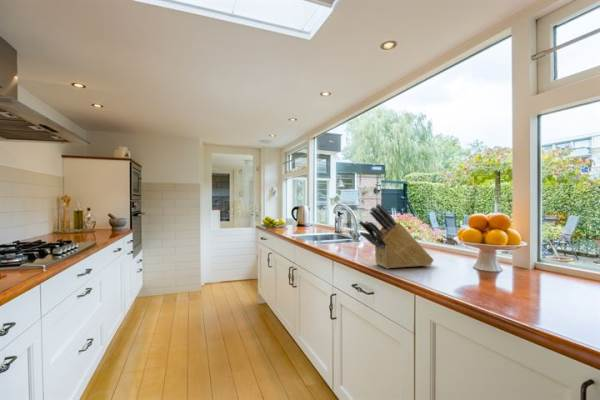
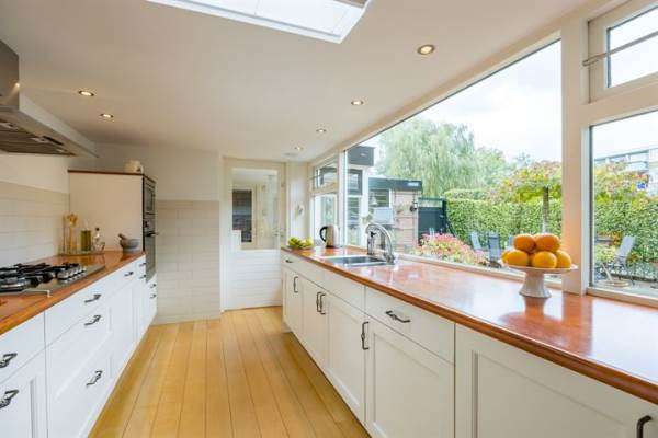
- knife block [358,203,435,270]
